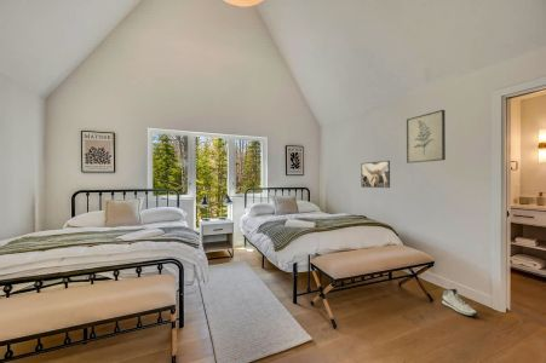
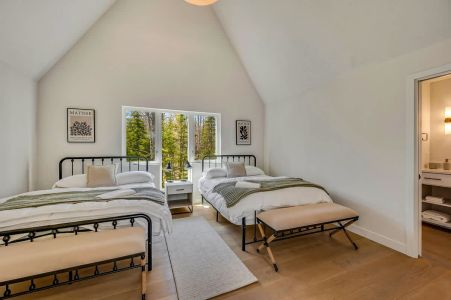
- sneaker [441,288,478,317]
- wall art [406,109,447,165]
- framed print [360,160,391,189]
